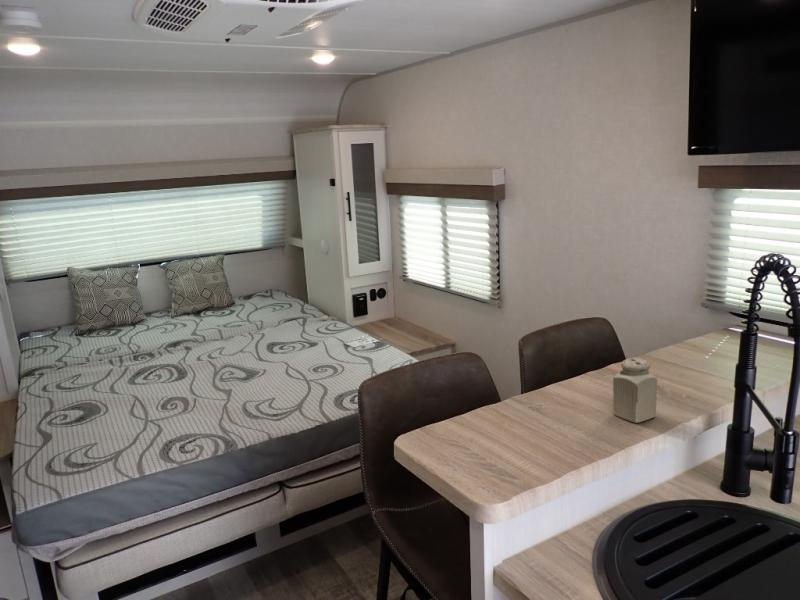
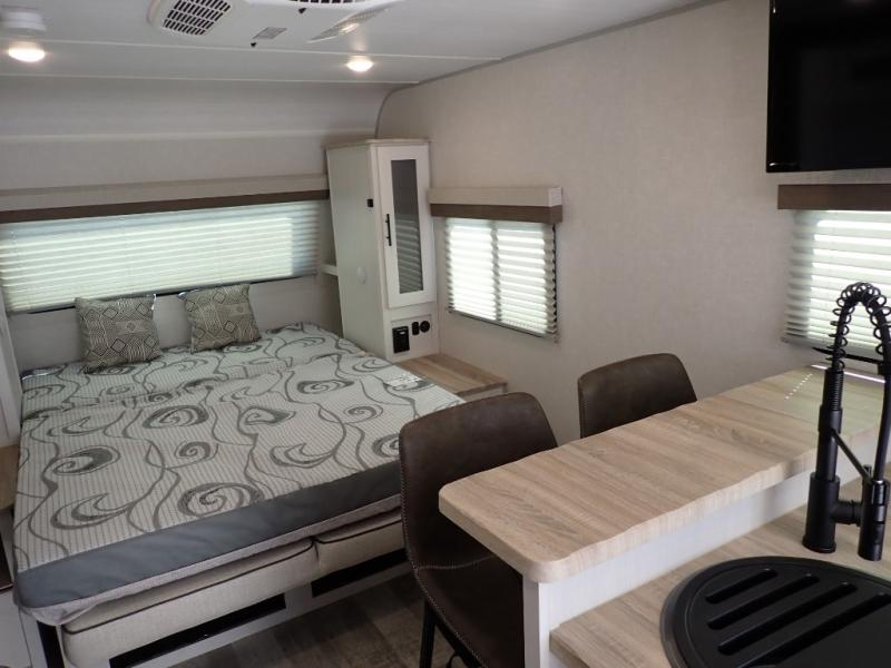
- salt shaker [612,357,658,424]
